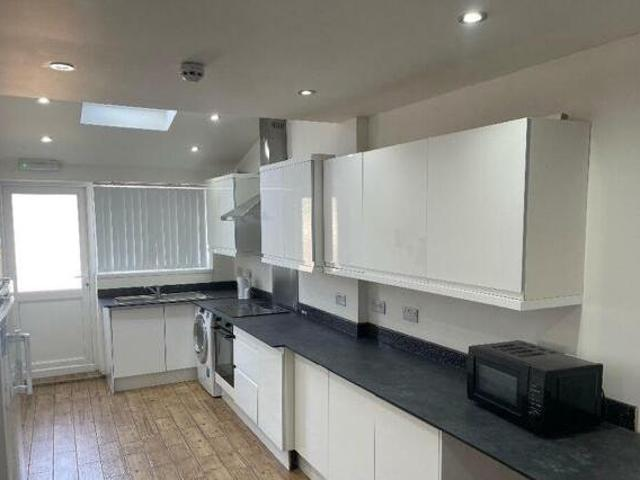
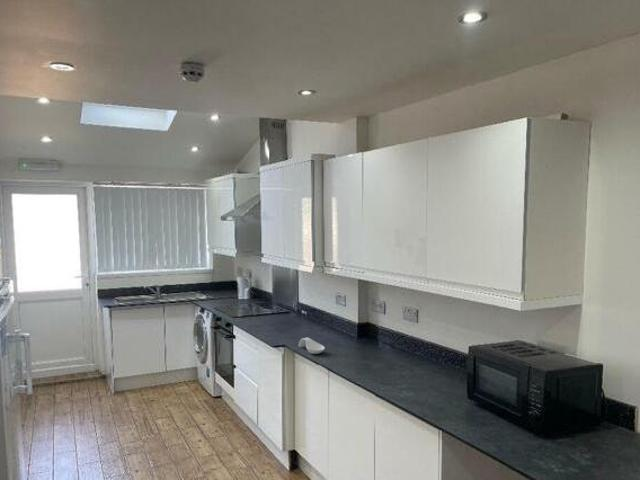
+ spoon rest [298,337,326,355]
